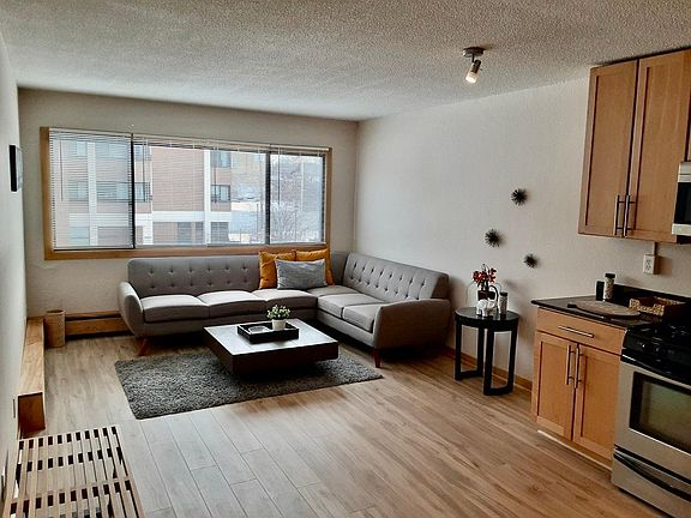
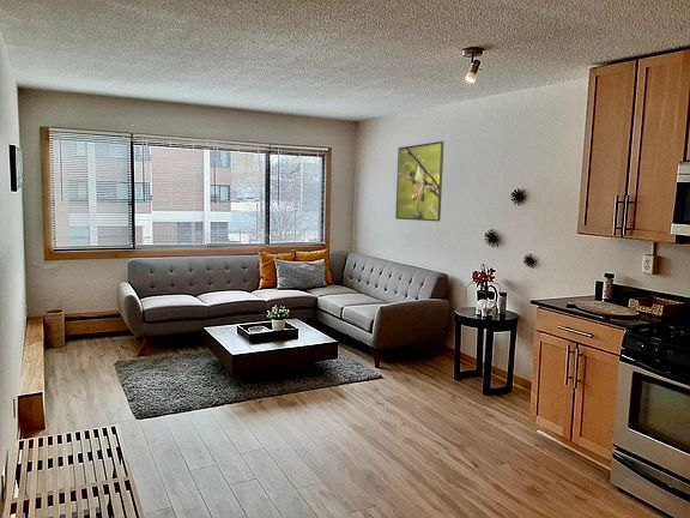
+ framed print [394,140,444,223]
